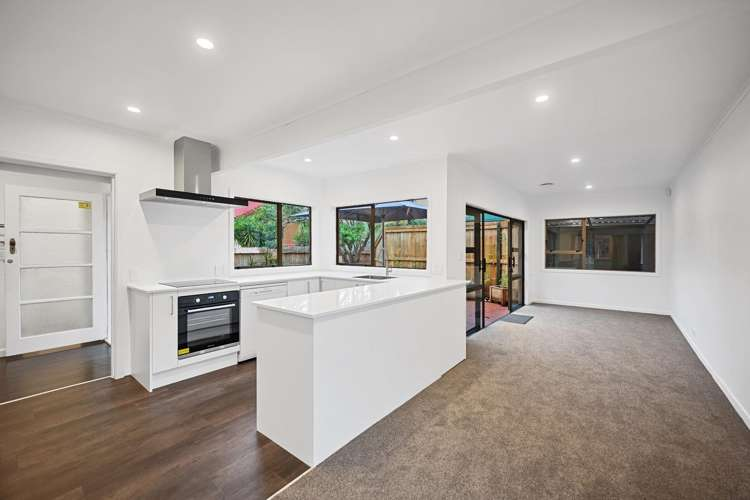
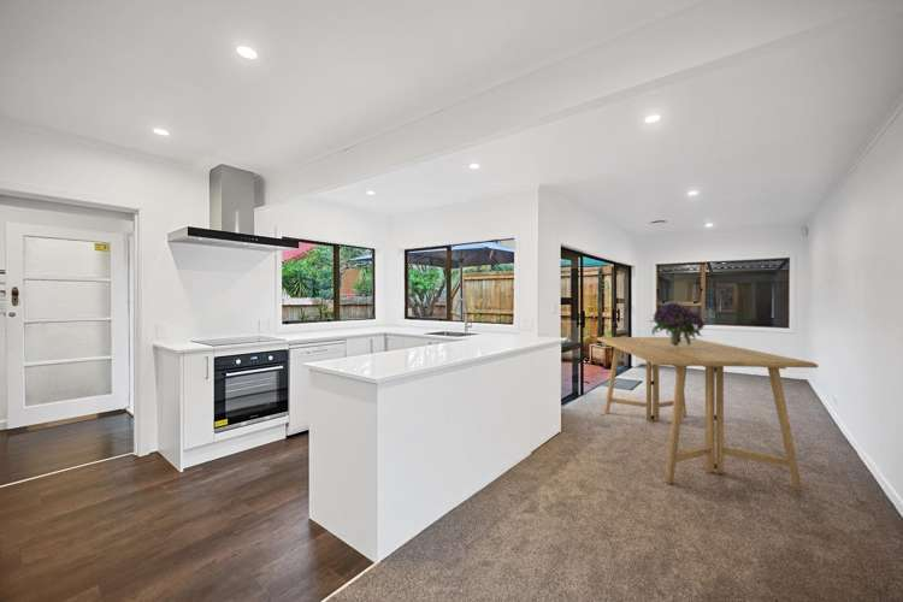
+ dining table [595,336,819,491]
+ bouquet [648,301,707,347]
